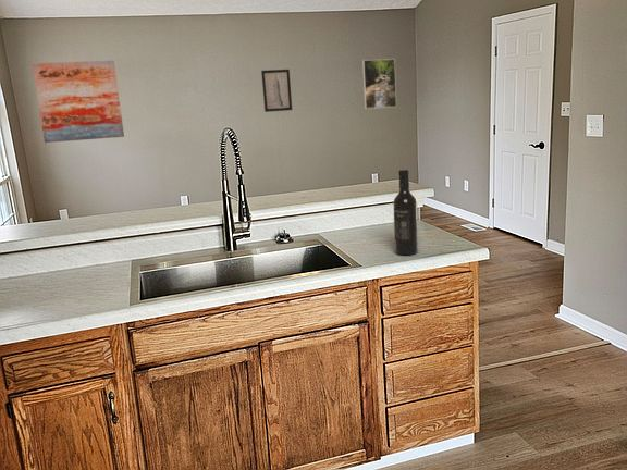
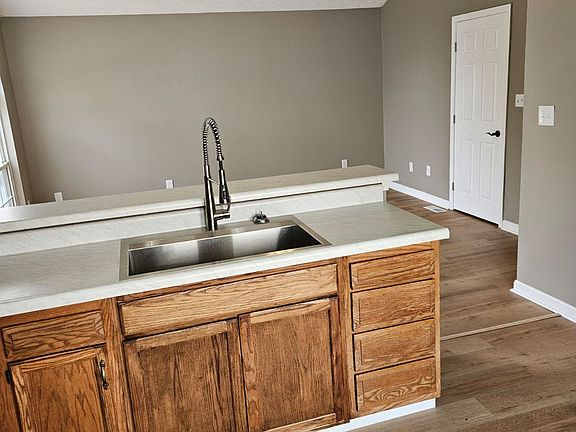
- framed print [361,58,397,110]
- wine bottle [392,169,419,256]
- wall art [260,69,293,113]
- wall art [30,60,125,144]
